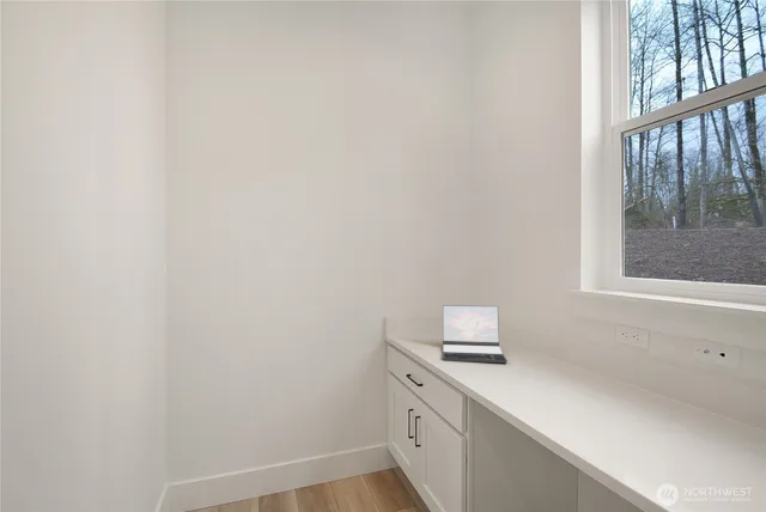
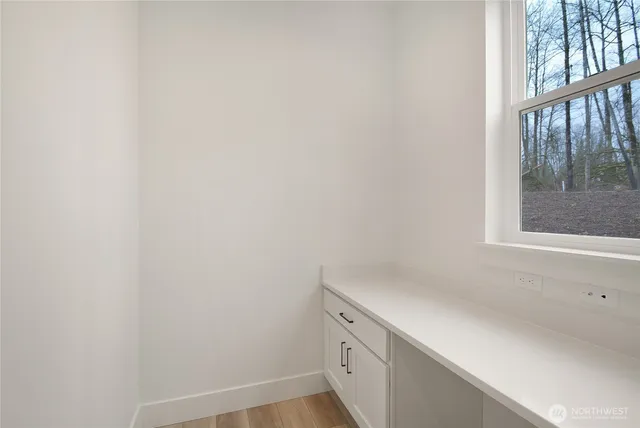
- laptop [442,304,507,364]
